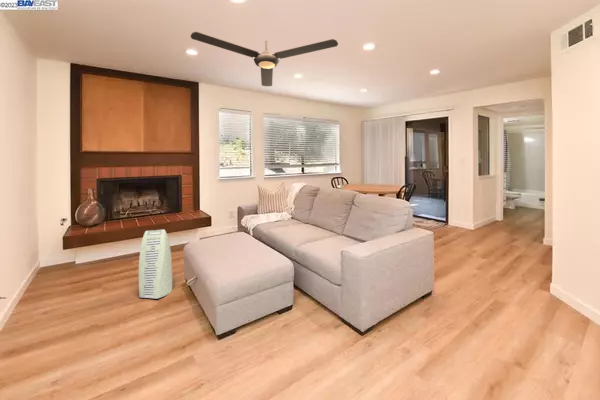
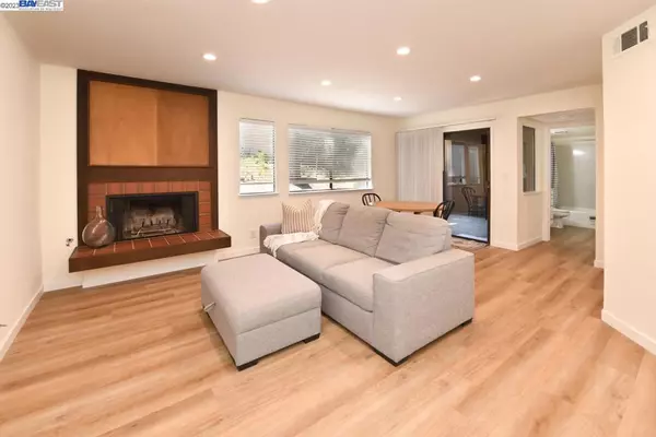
- ceiling fan [190,31,339,87]
- air purifier [138,228,173,300]
